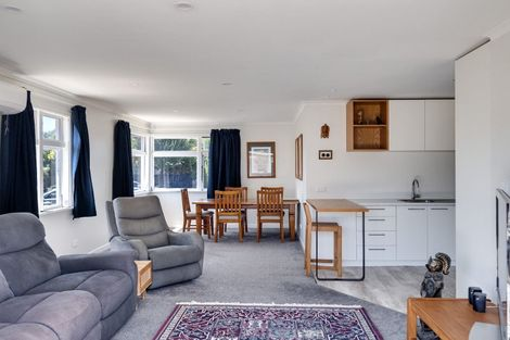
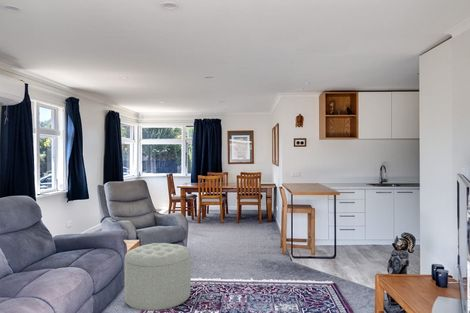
+ ottoman [123,242,192,312]
